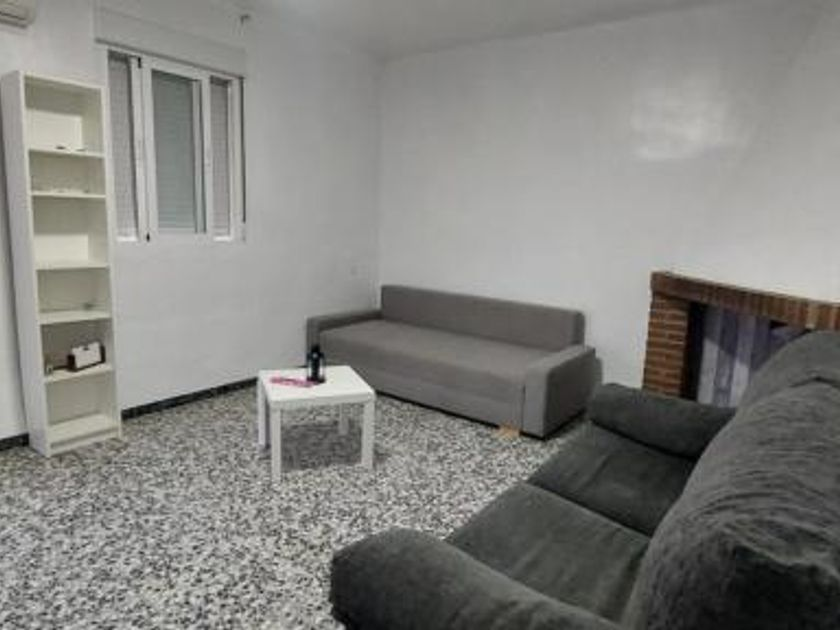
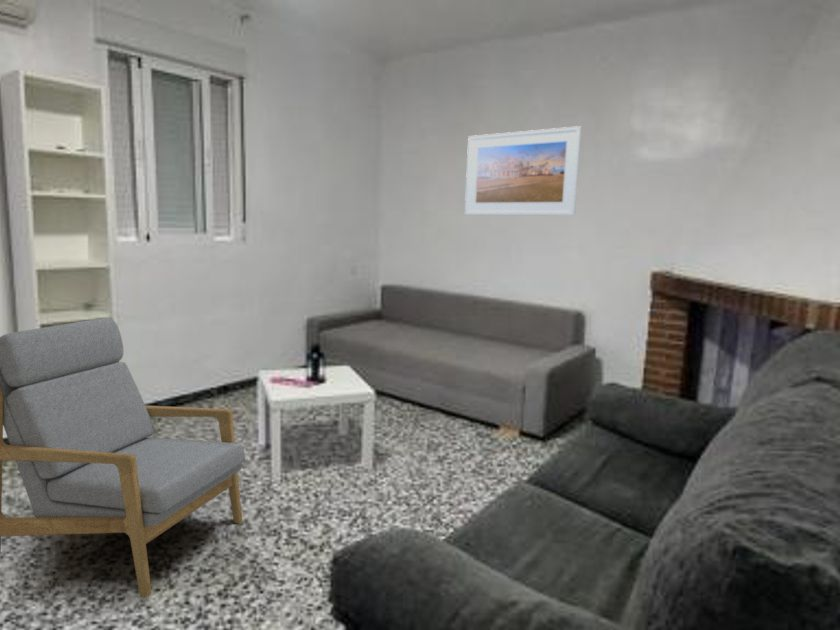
+ armchair [0,317,246,599]
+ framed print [464,125,582,217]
